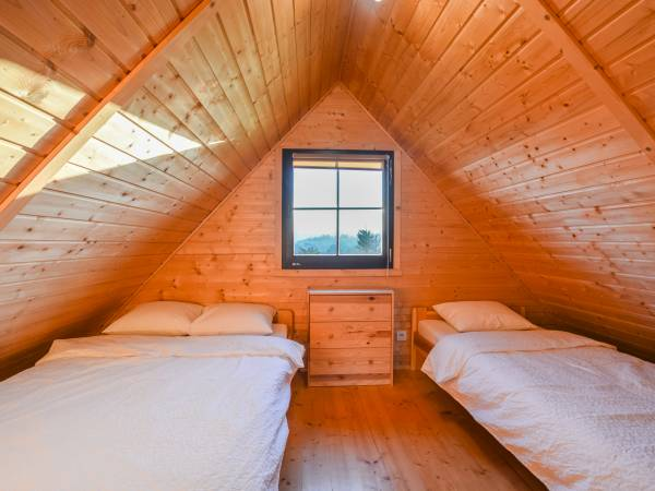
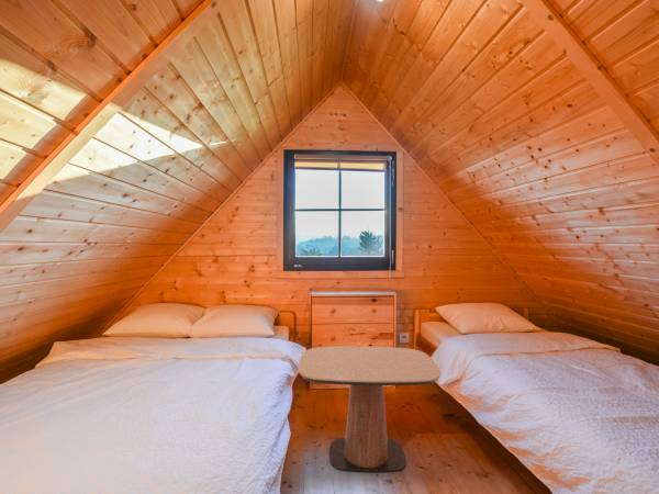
+ side table [298,346,443,473]
